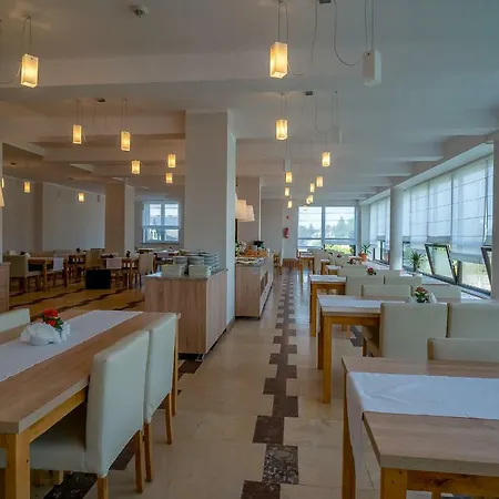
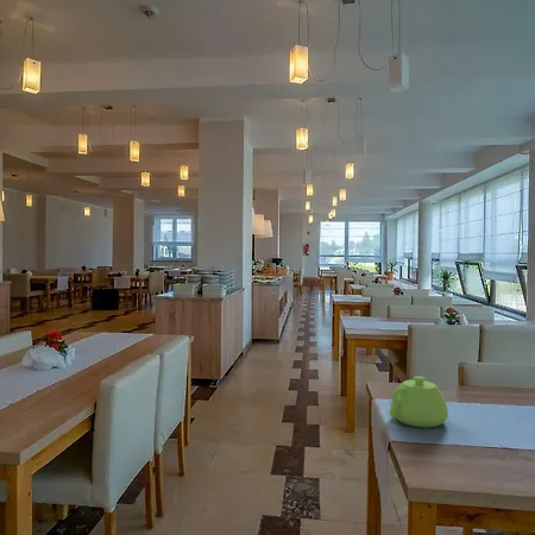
+ teapot [389,376,449,428]
